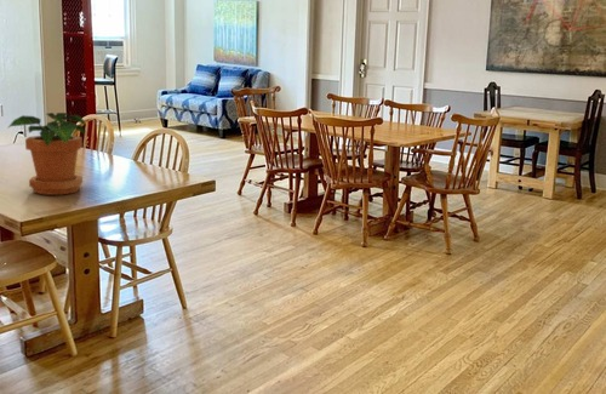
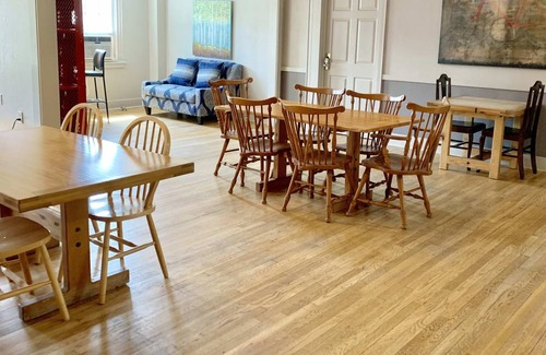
- potted plant [6,112,87,196]
